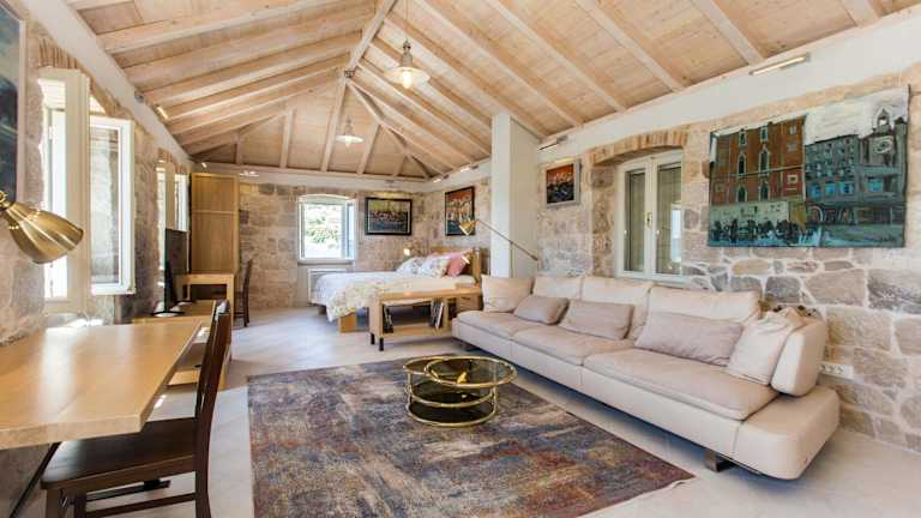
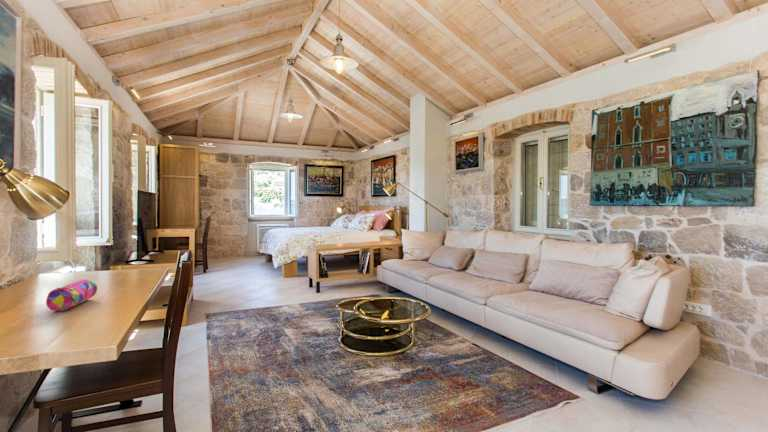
+ pencil case [45,279,98,312]
